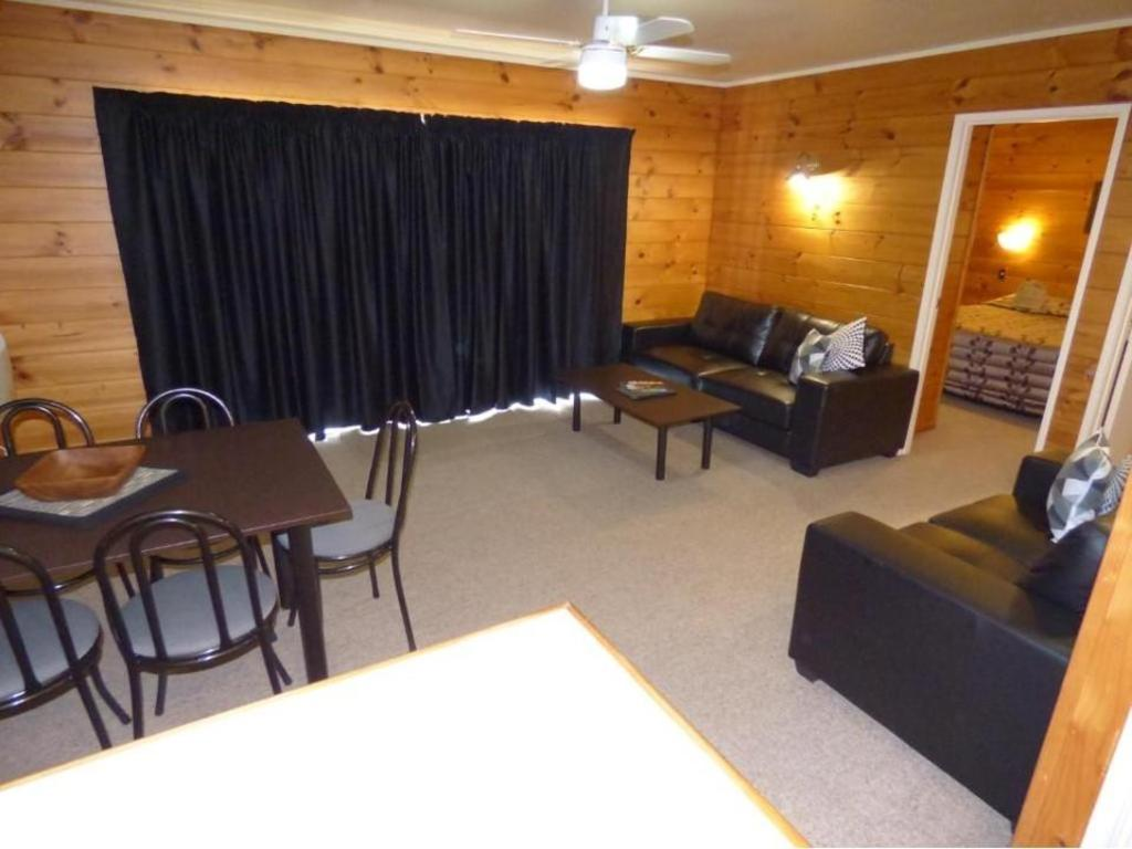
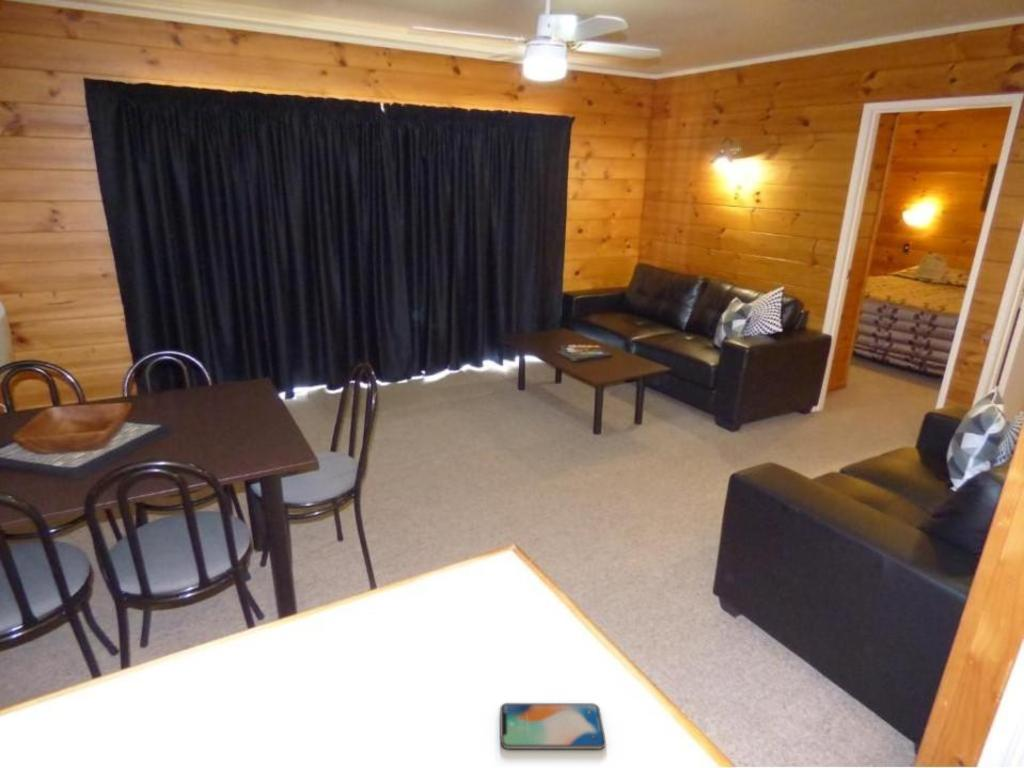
+ smartphone [499,702,607,750]
